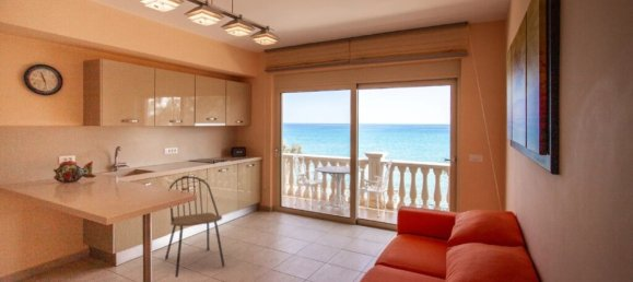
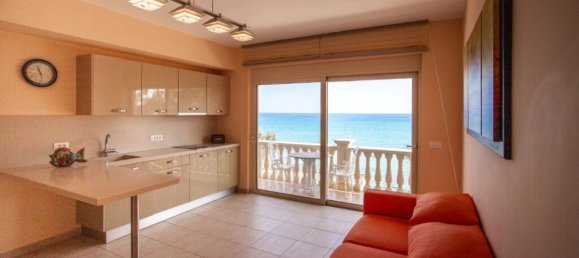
- dining chair [164,175,225,279]
